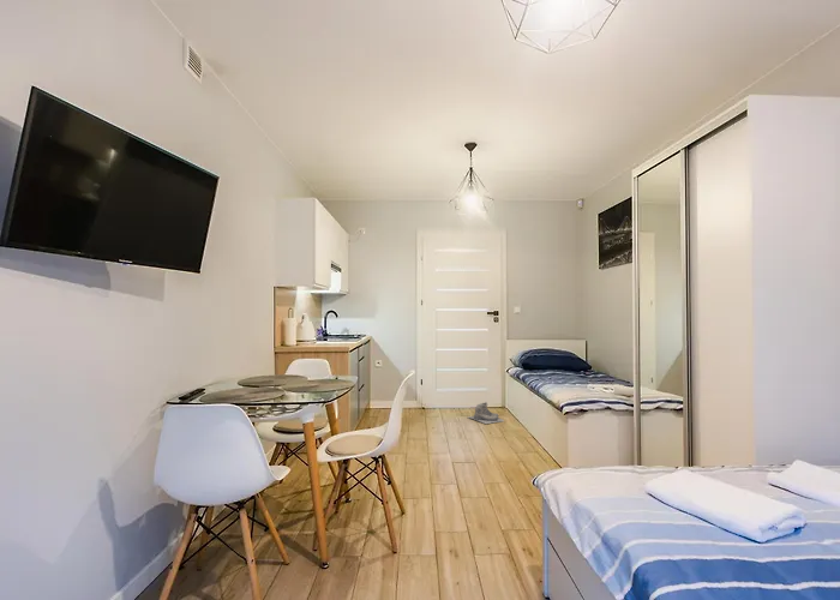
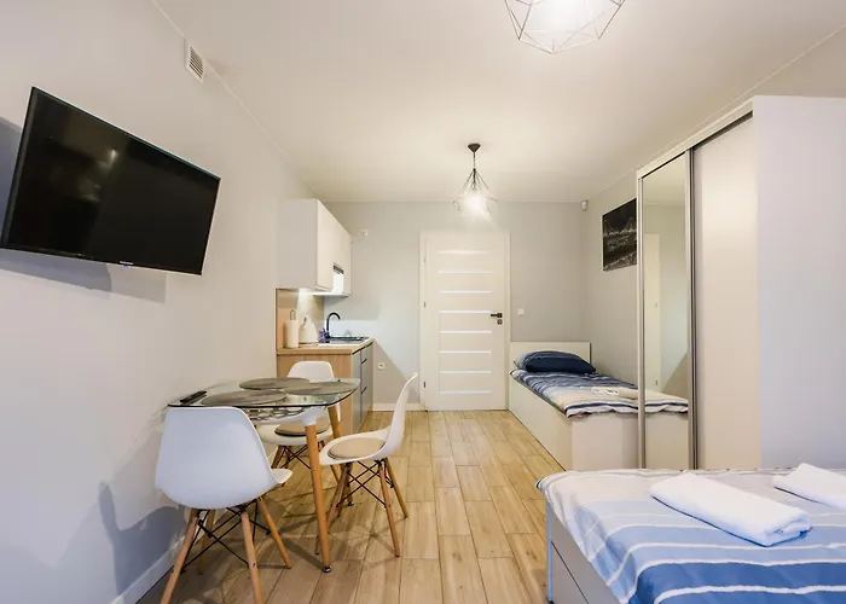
- boots [467,402,505,425]
